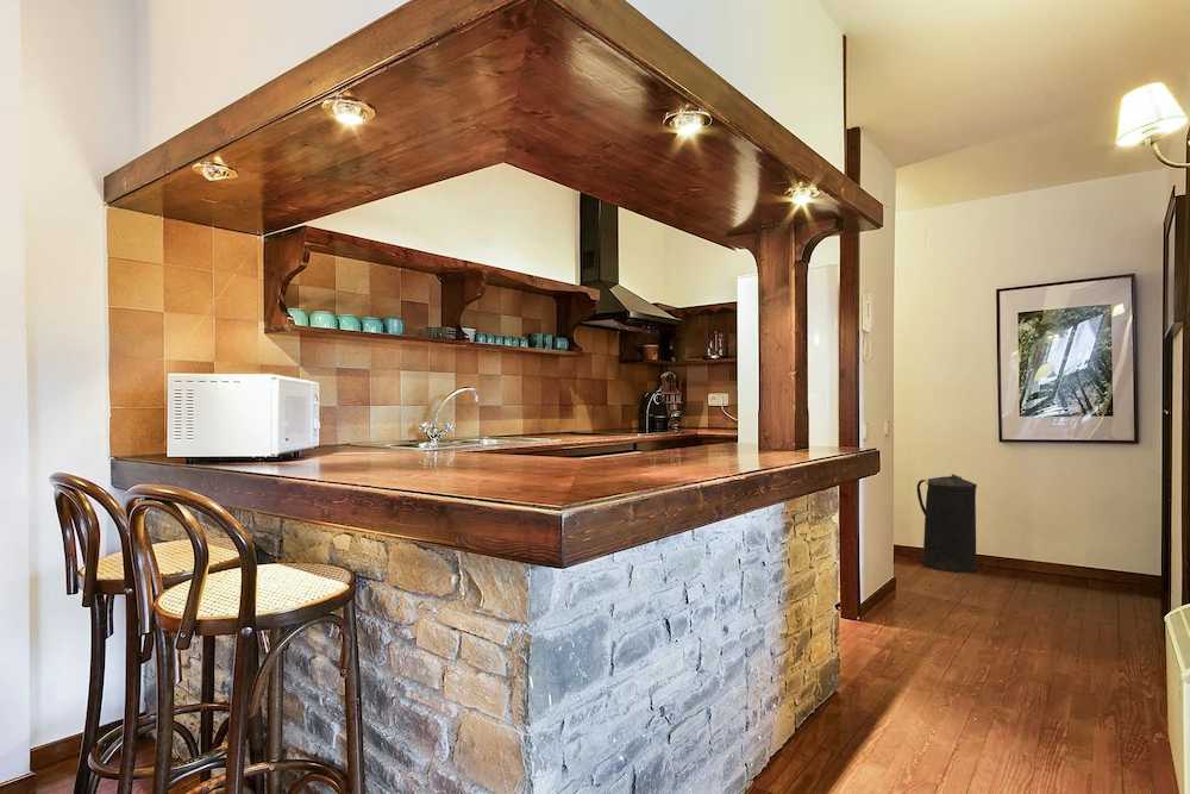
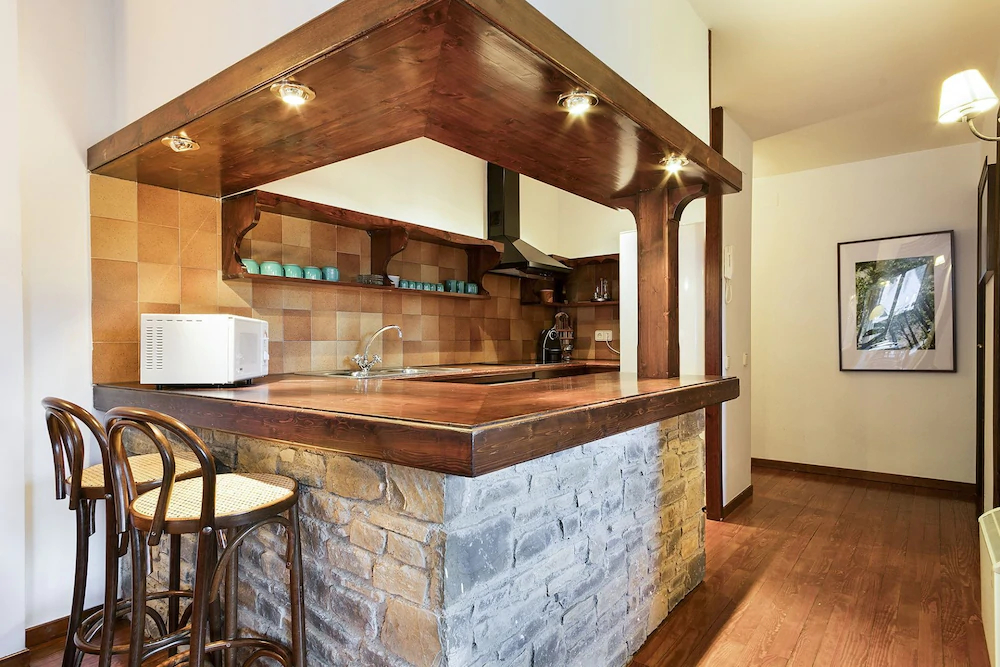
- trash can [915,473,979,574]
